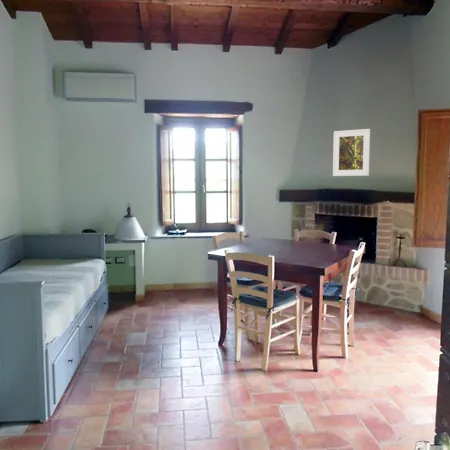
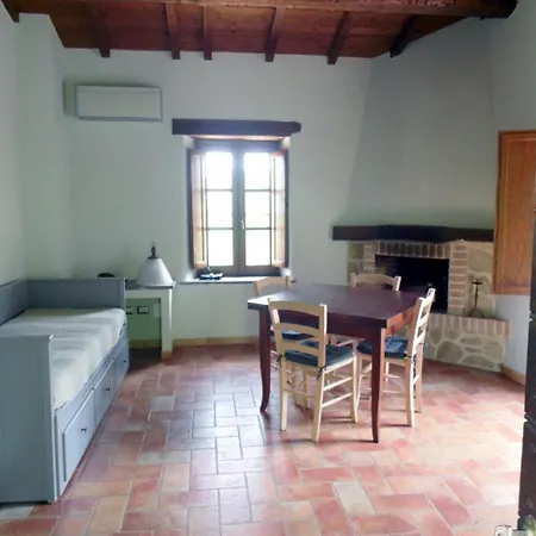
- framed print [332,128,371,177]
